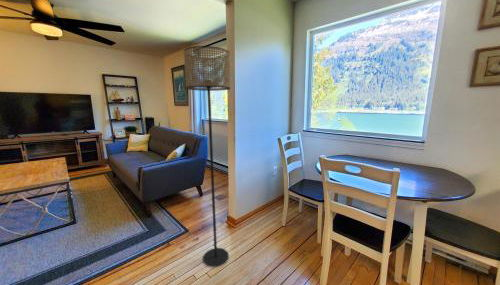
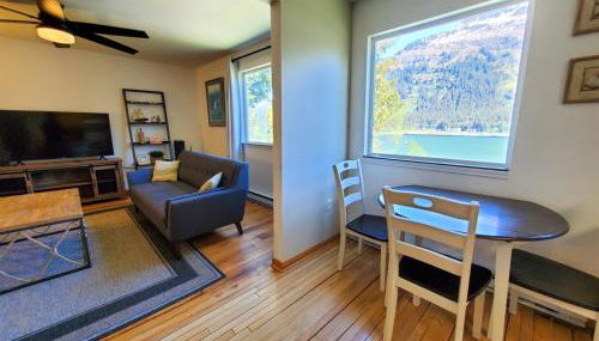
- floor lamp [183,45,231,268]
